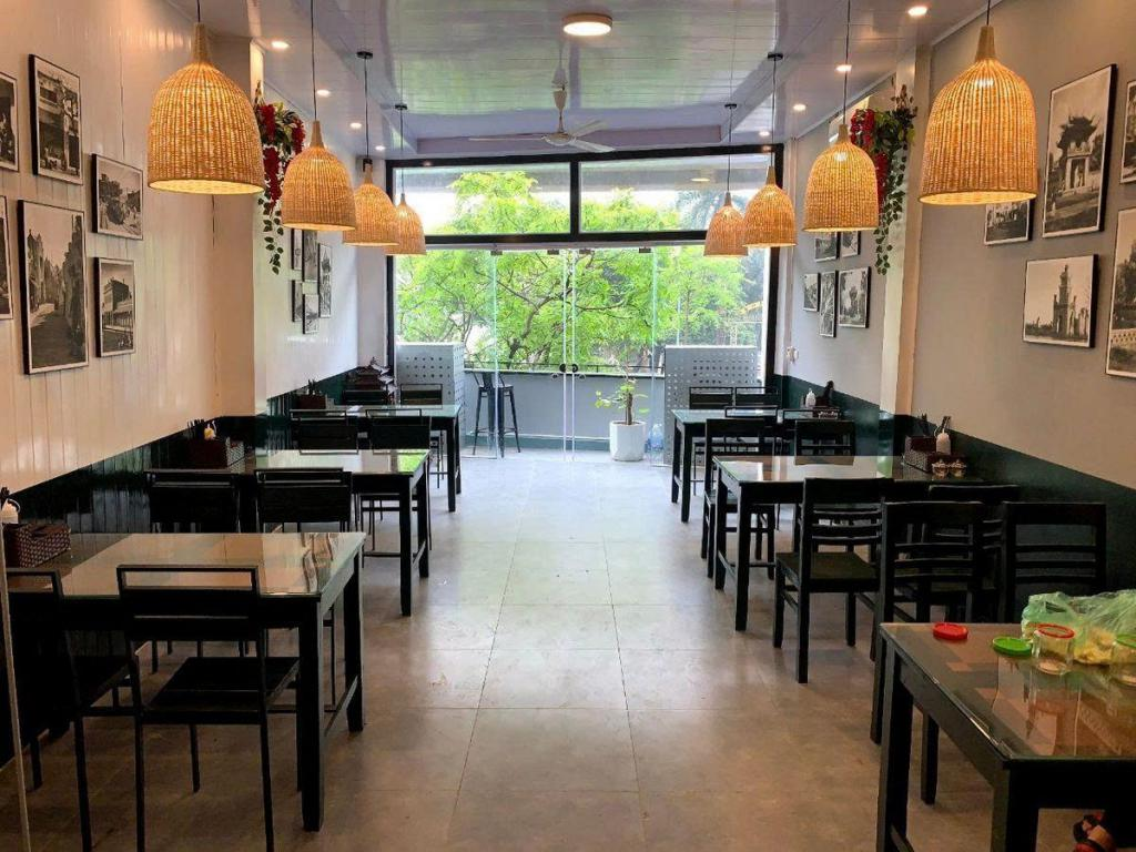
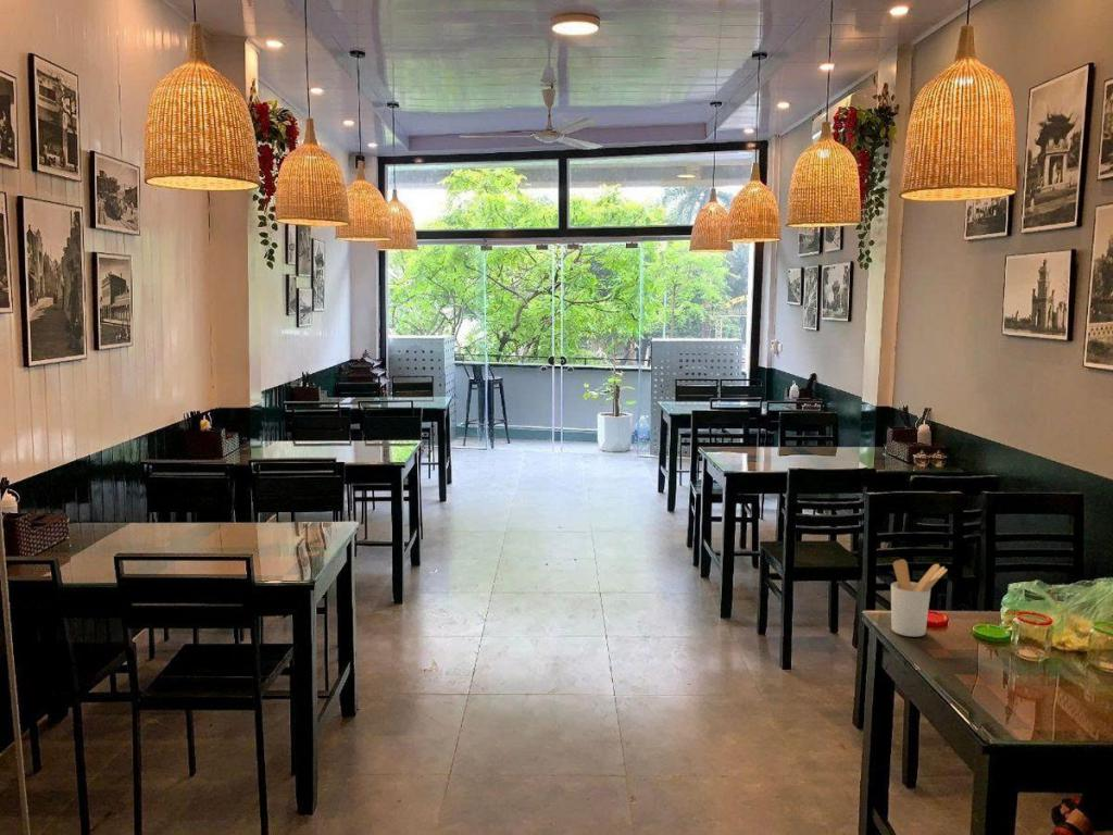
+ utensil holder [890,558,948,637]
